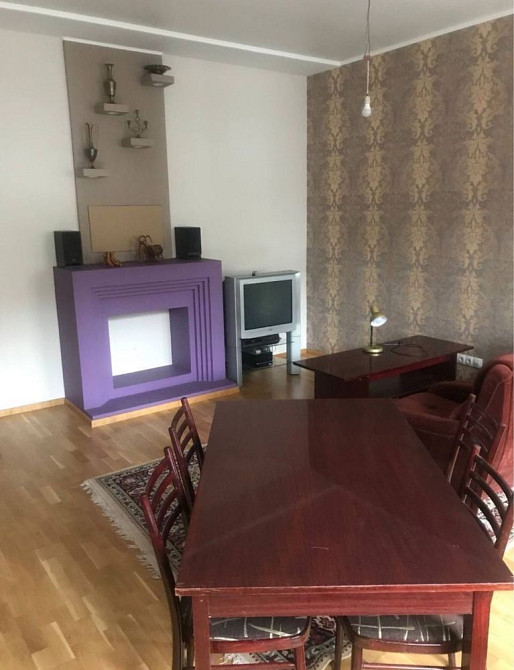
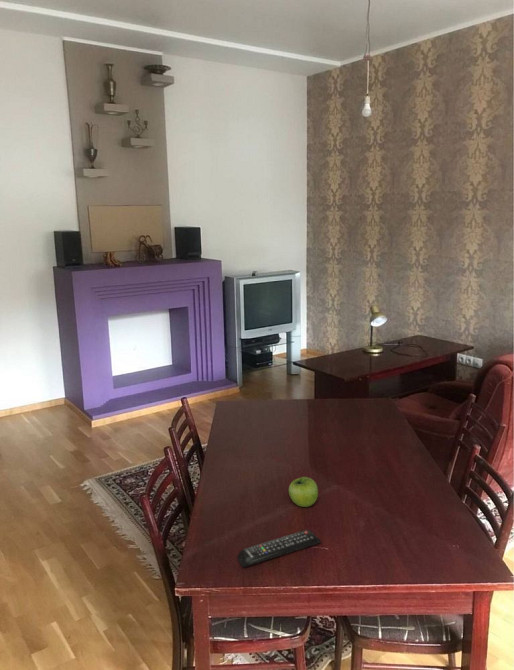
+ fruit [288,476,319,508]
+ remote control [237,529,322,568]
